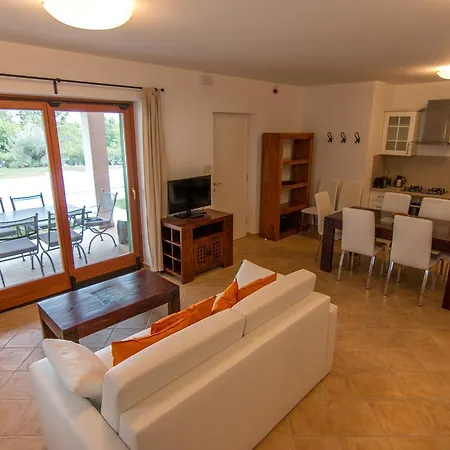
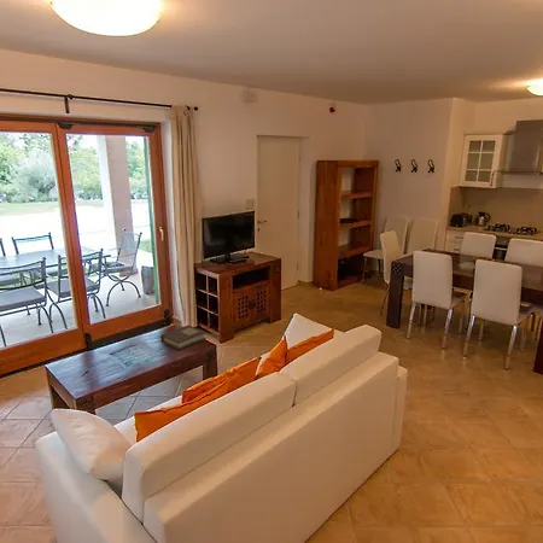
+ book [159,323,208,351]
